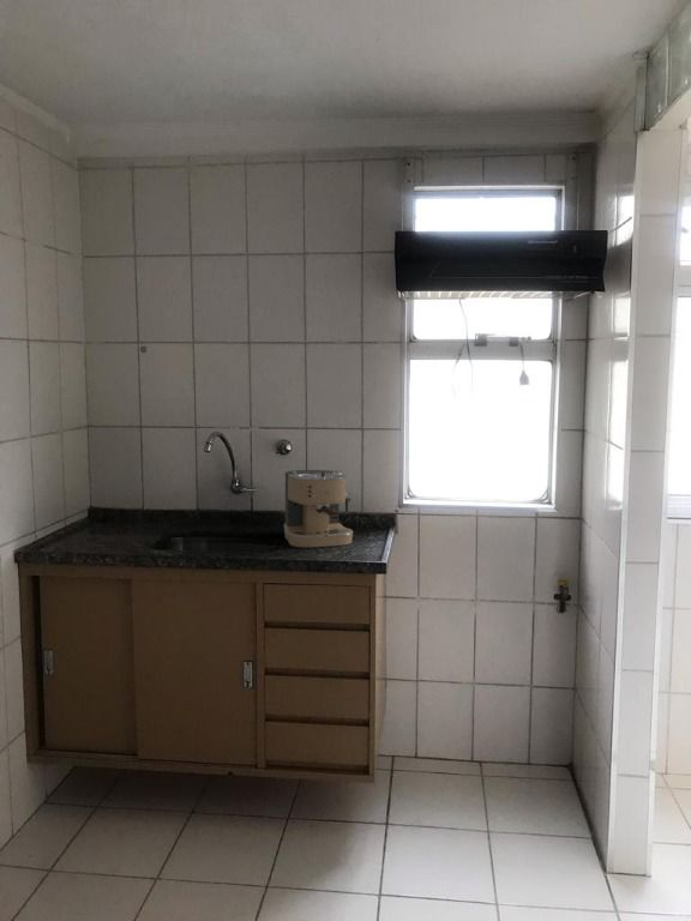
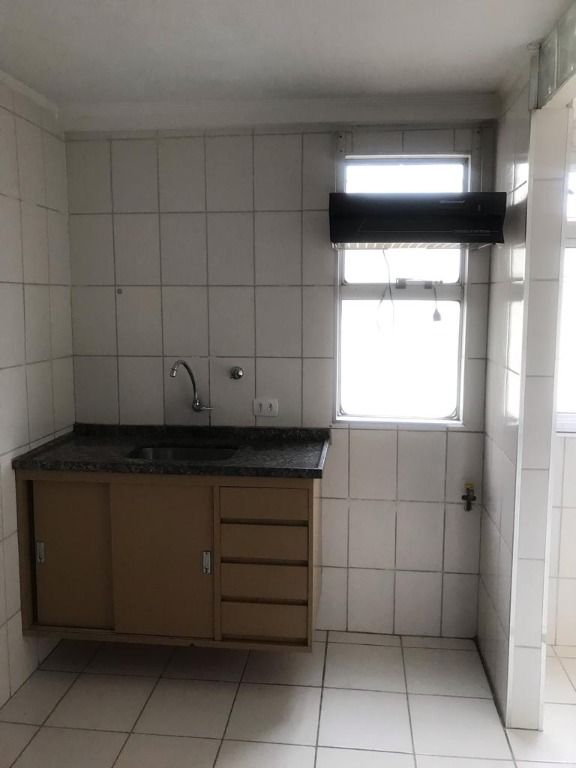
- coffee maker [283,469,354,548]
